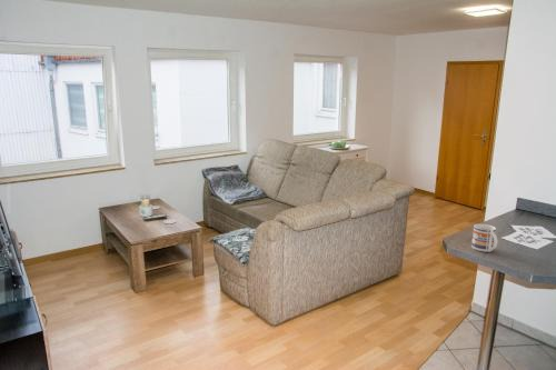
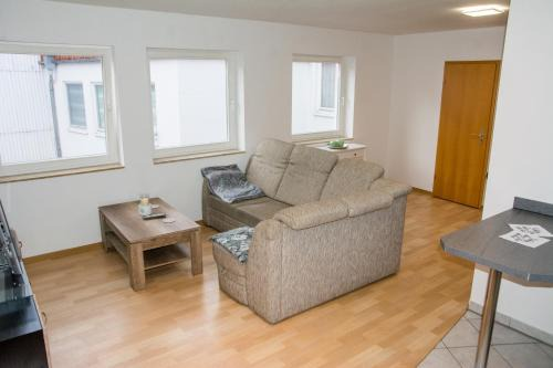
- mug [470,223,498,253]
